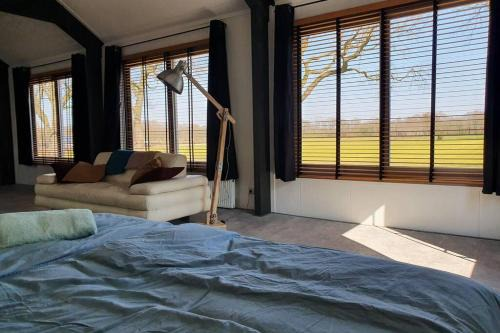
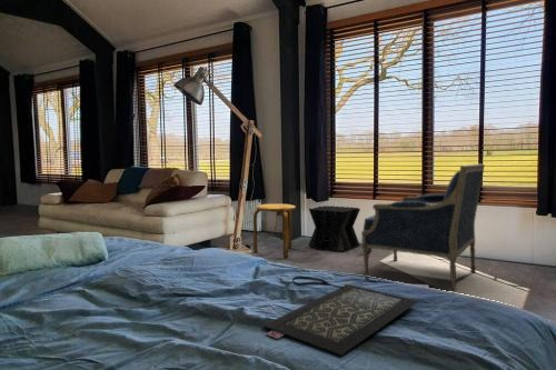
+ side table [308,204,374,253]
+ armchair [360,163,486,296]
+ clutch bag [262,276,419,357]
+ stool [252,203,297,259]
